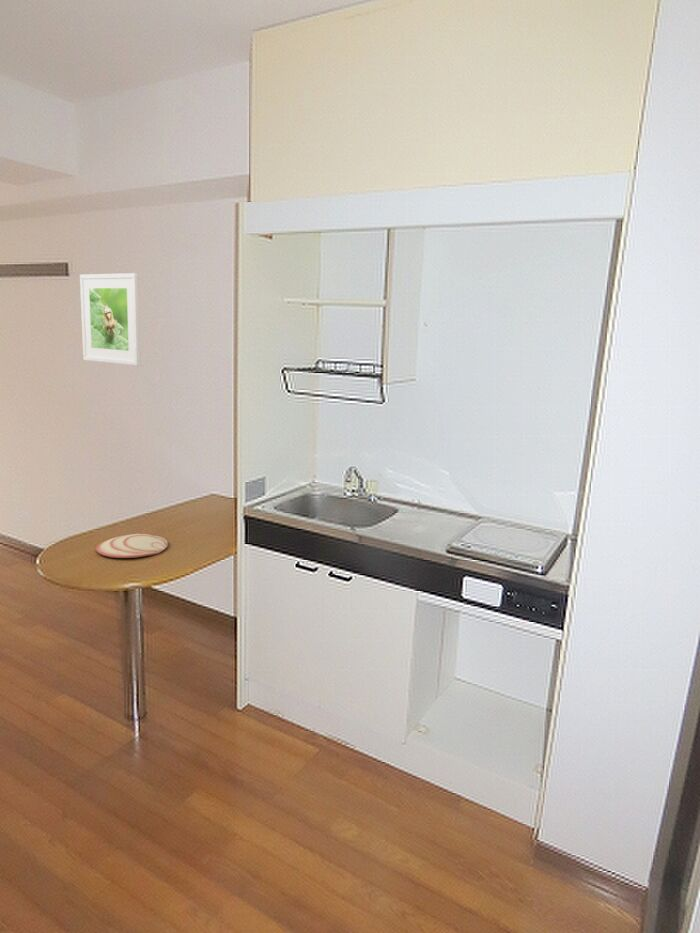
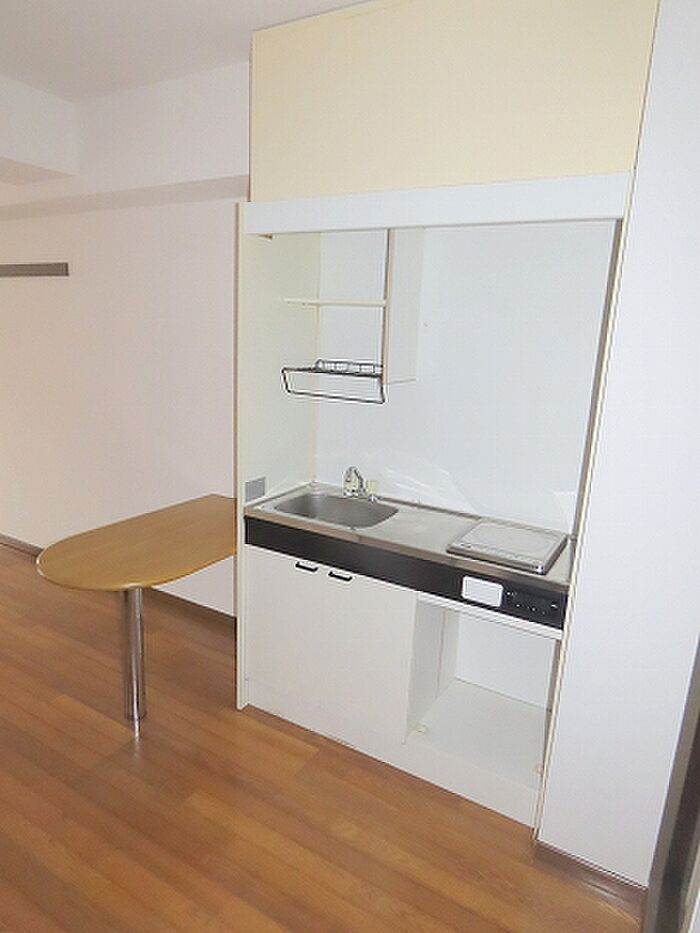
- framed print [79,272,141,367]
- plate [95,533,169,559]
